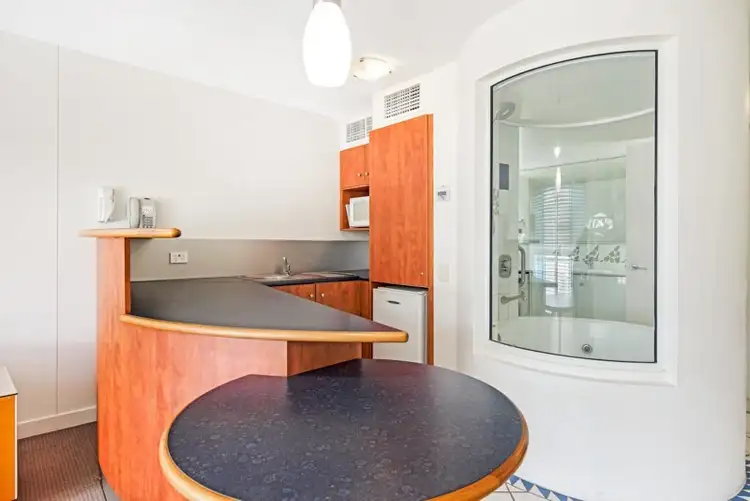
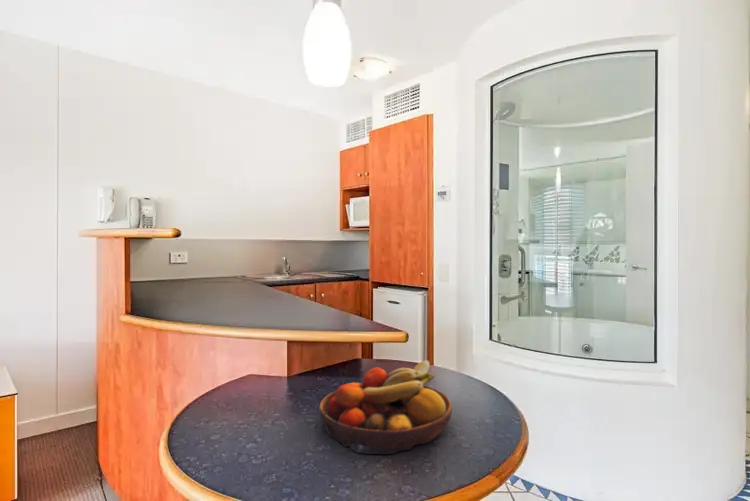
+ fruit bowl [318,359,453,456]
